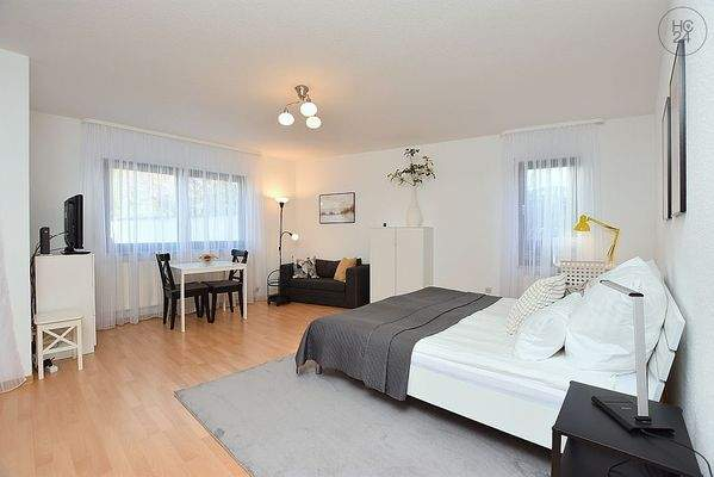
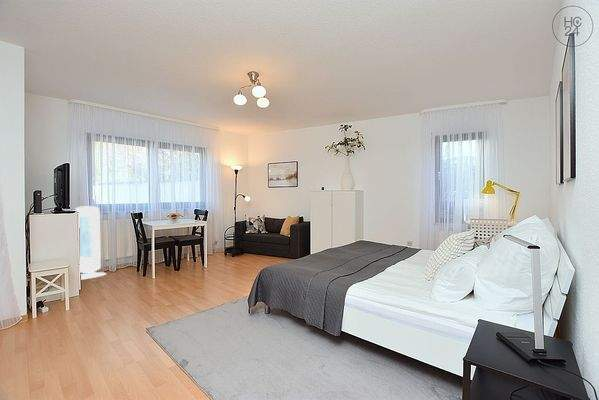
+ air purifier [75,205,107,281]
